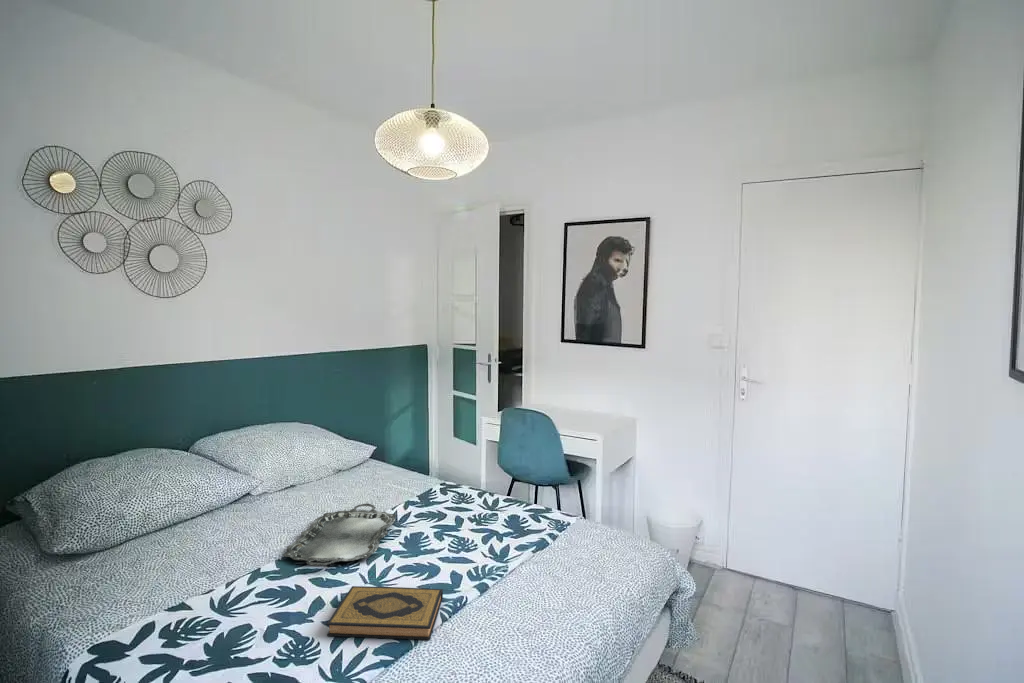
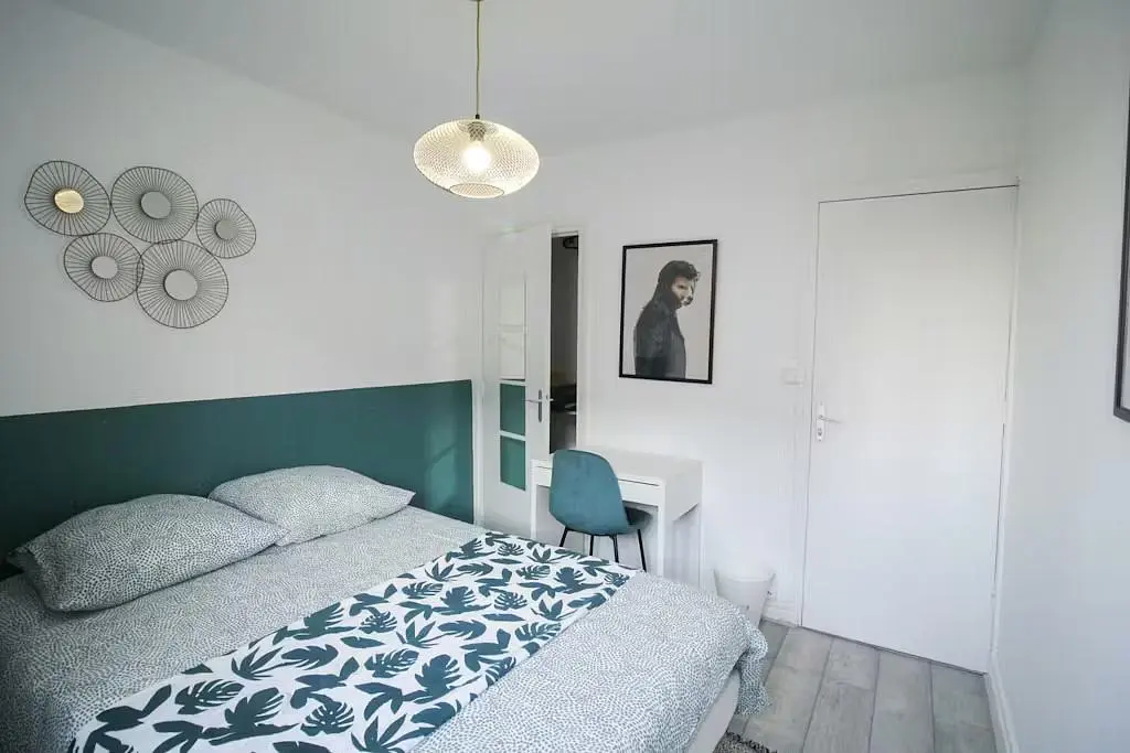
- serving tray [282,503,397,567]
- hardback book [326,585,444,641]
